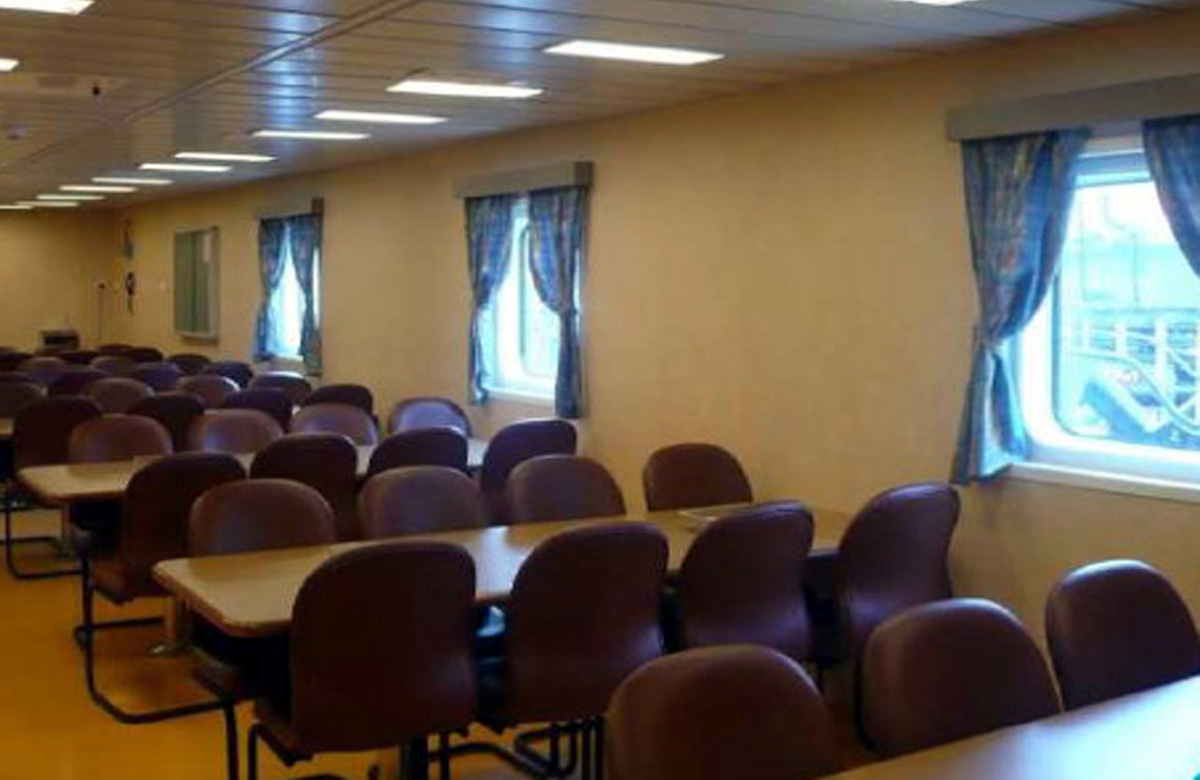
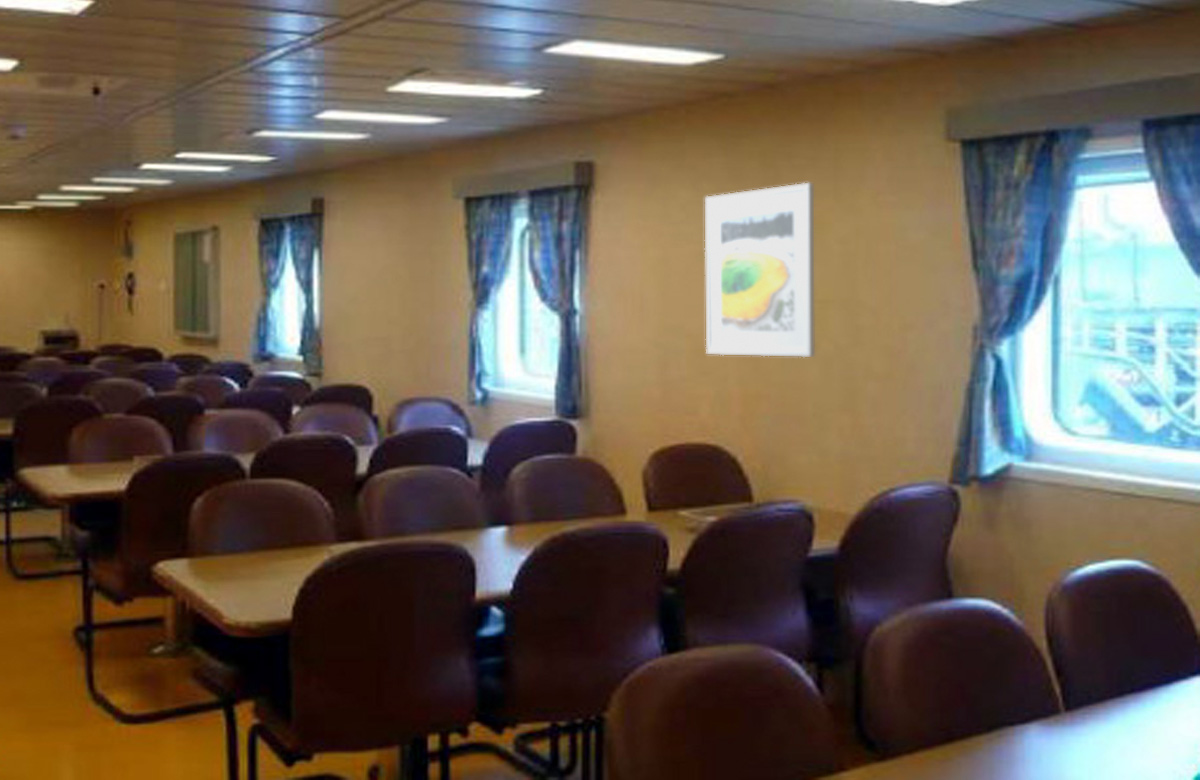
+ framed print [704,182,816,358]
